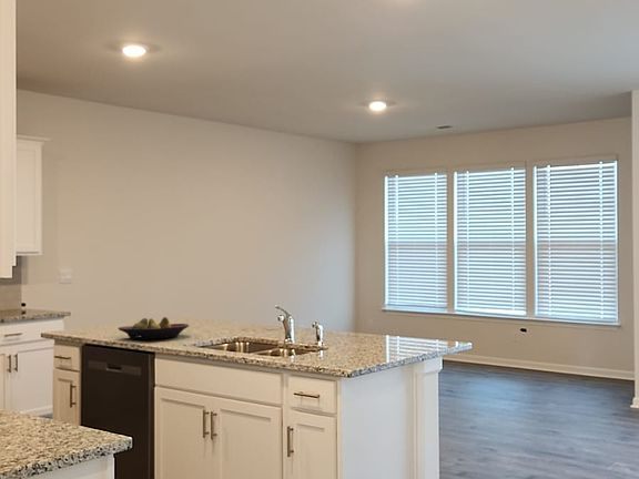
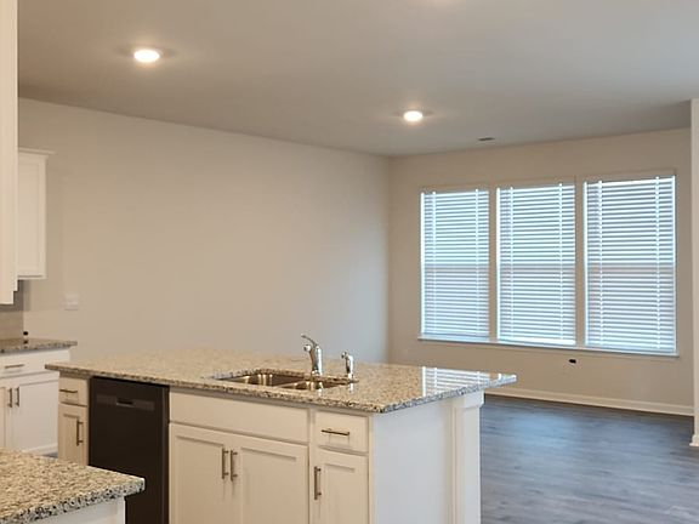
- fruit bowl [118,316,190,340]
